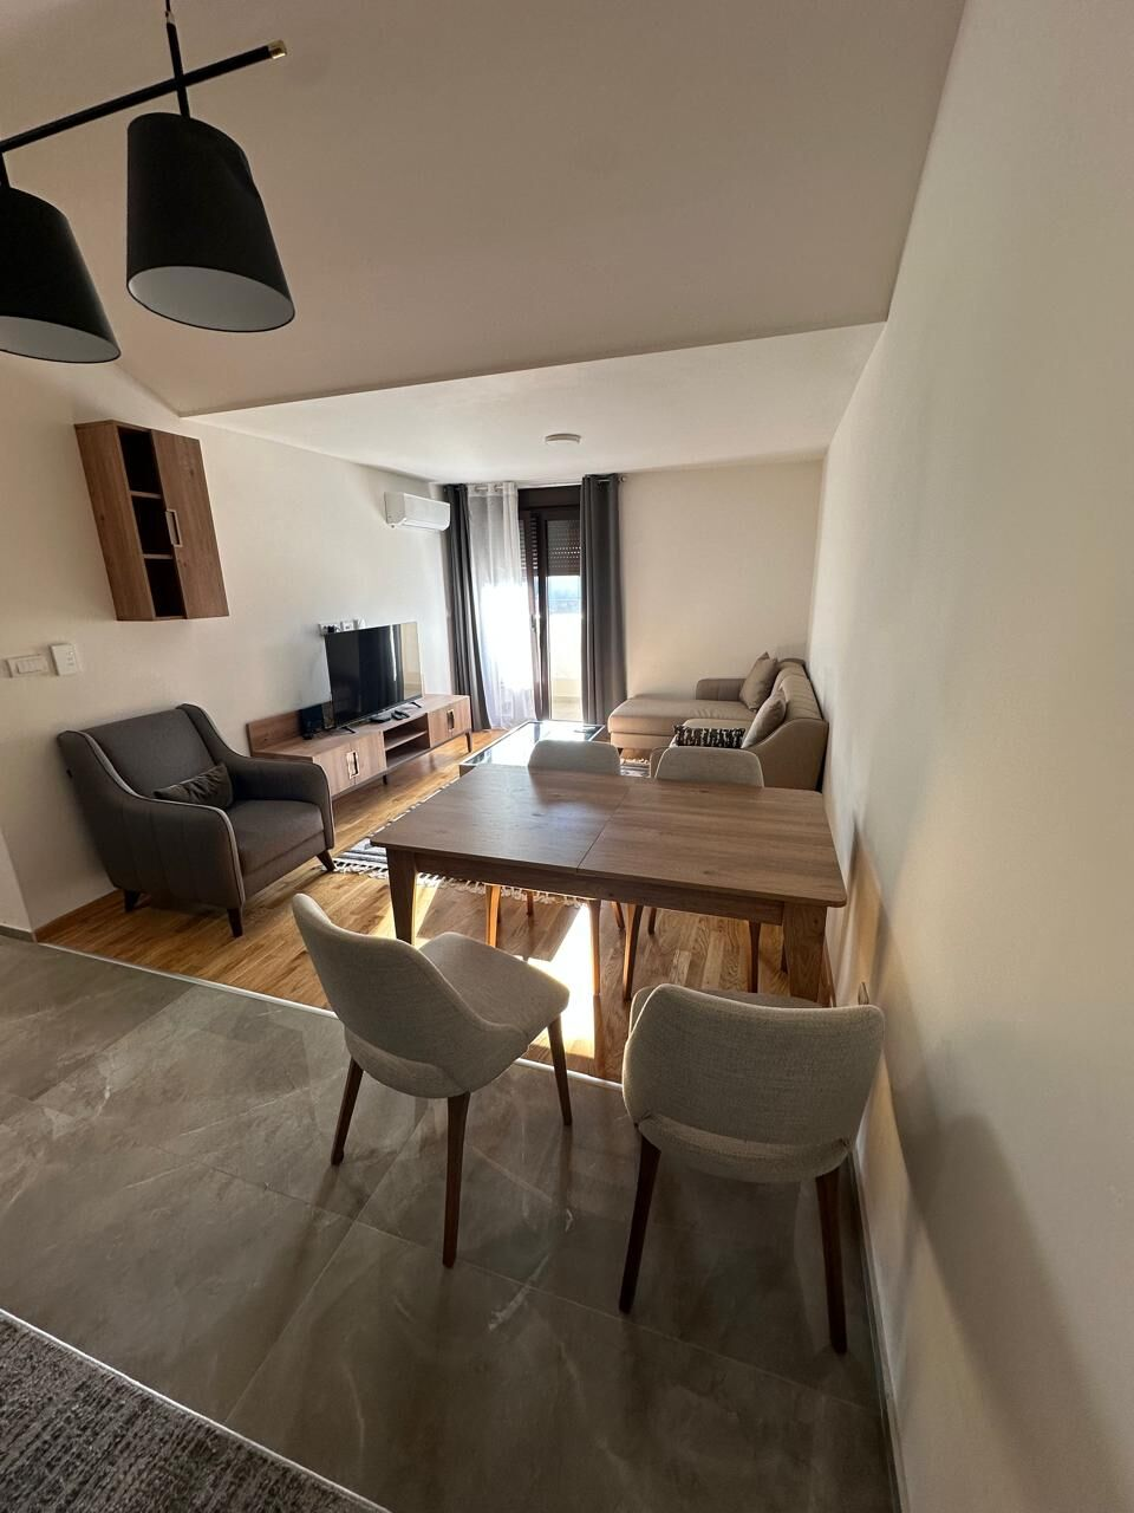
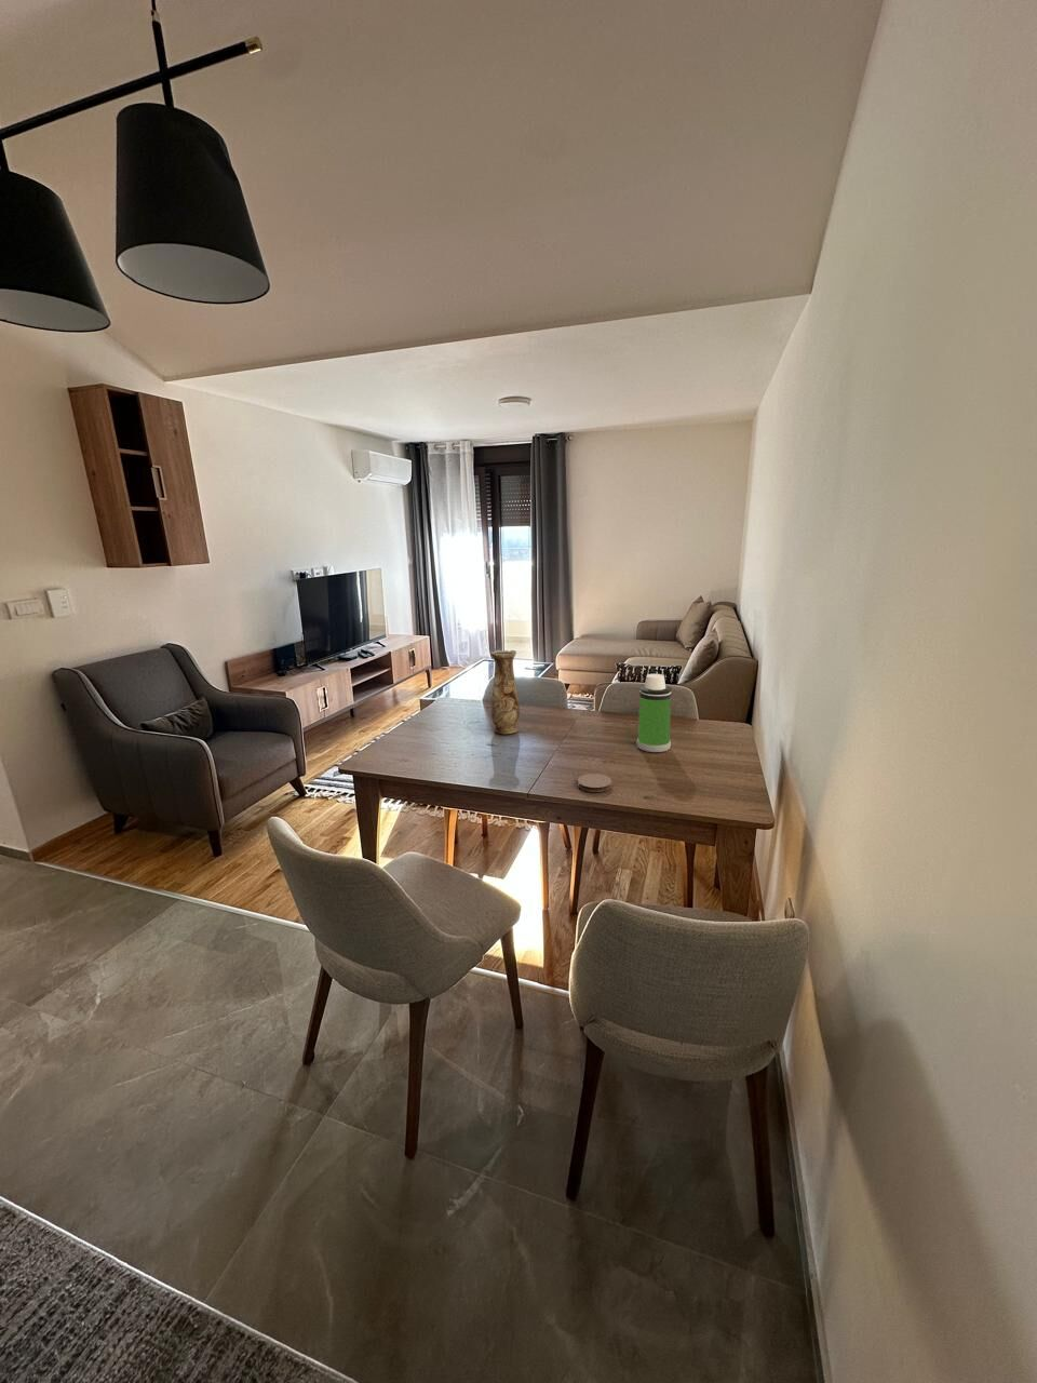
+ water bottle [636,673,673,754]
+ vase [489,649,521,735]
+ coaster [577,772,612,793]
